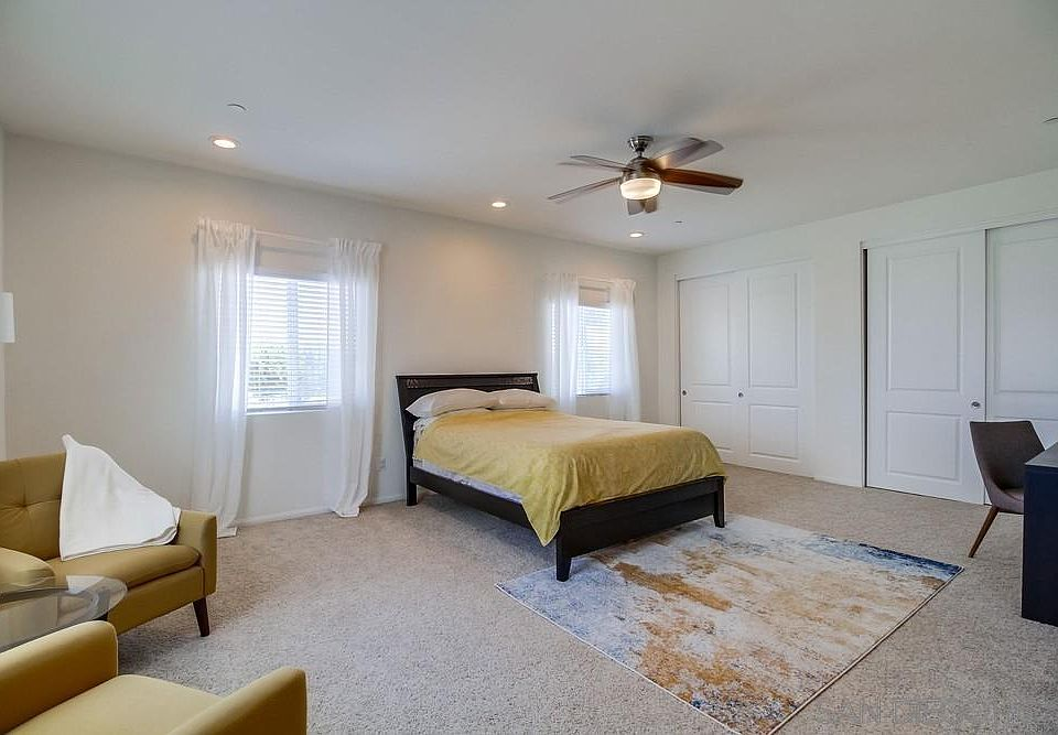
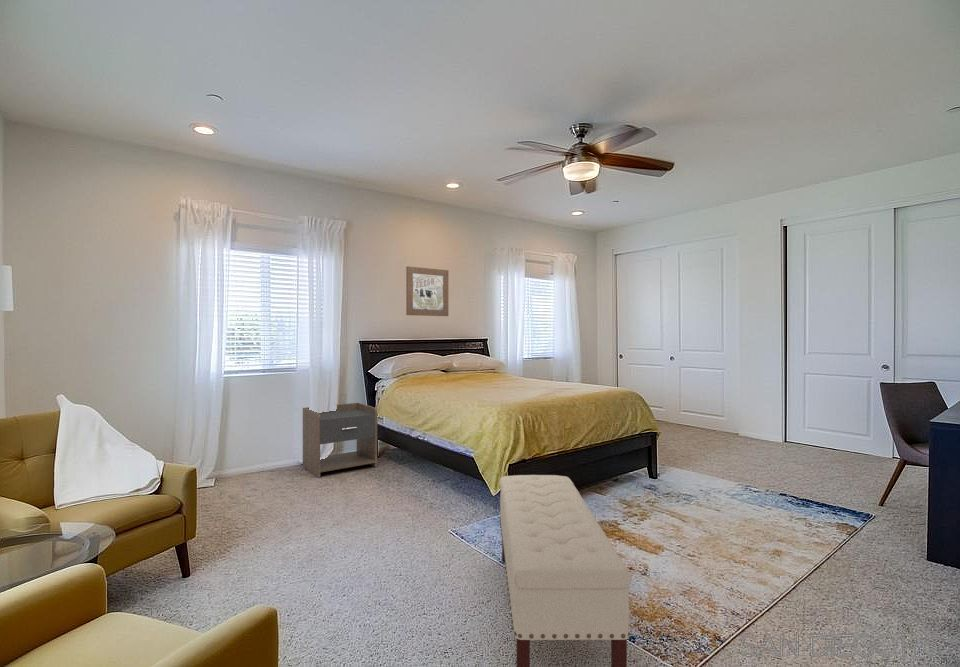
+ bench [498,474,633,667]
+ wall art [405,265,449,317]
+ nightstand [302,402,378,479]
